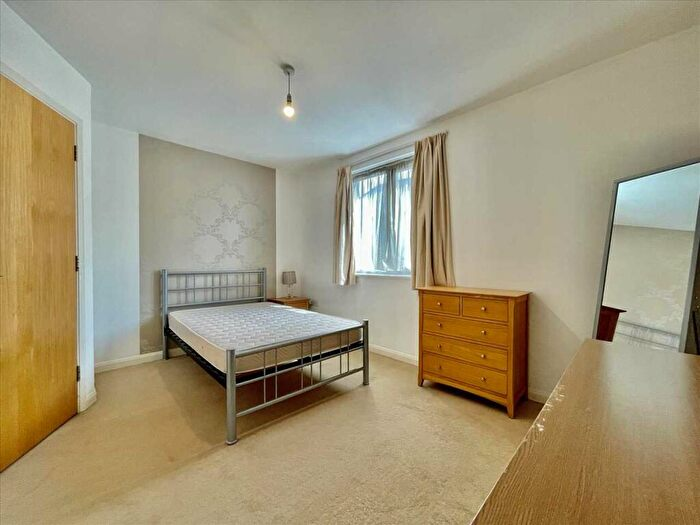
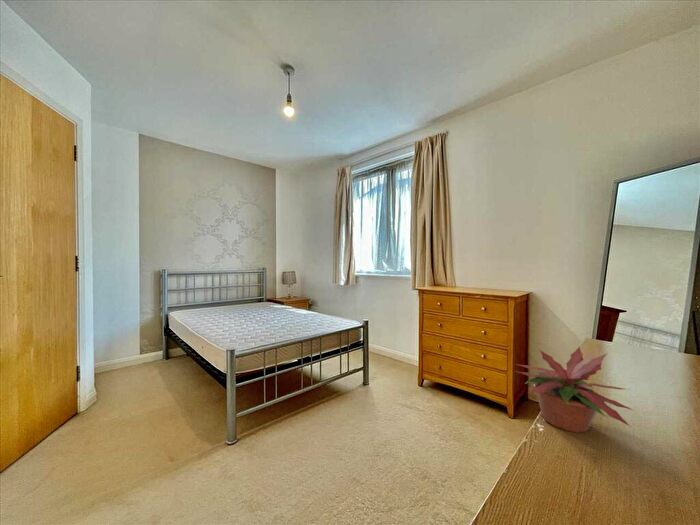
+ potted plant [514,345,634,434]
